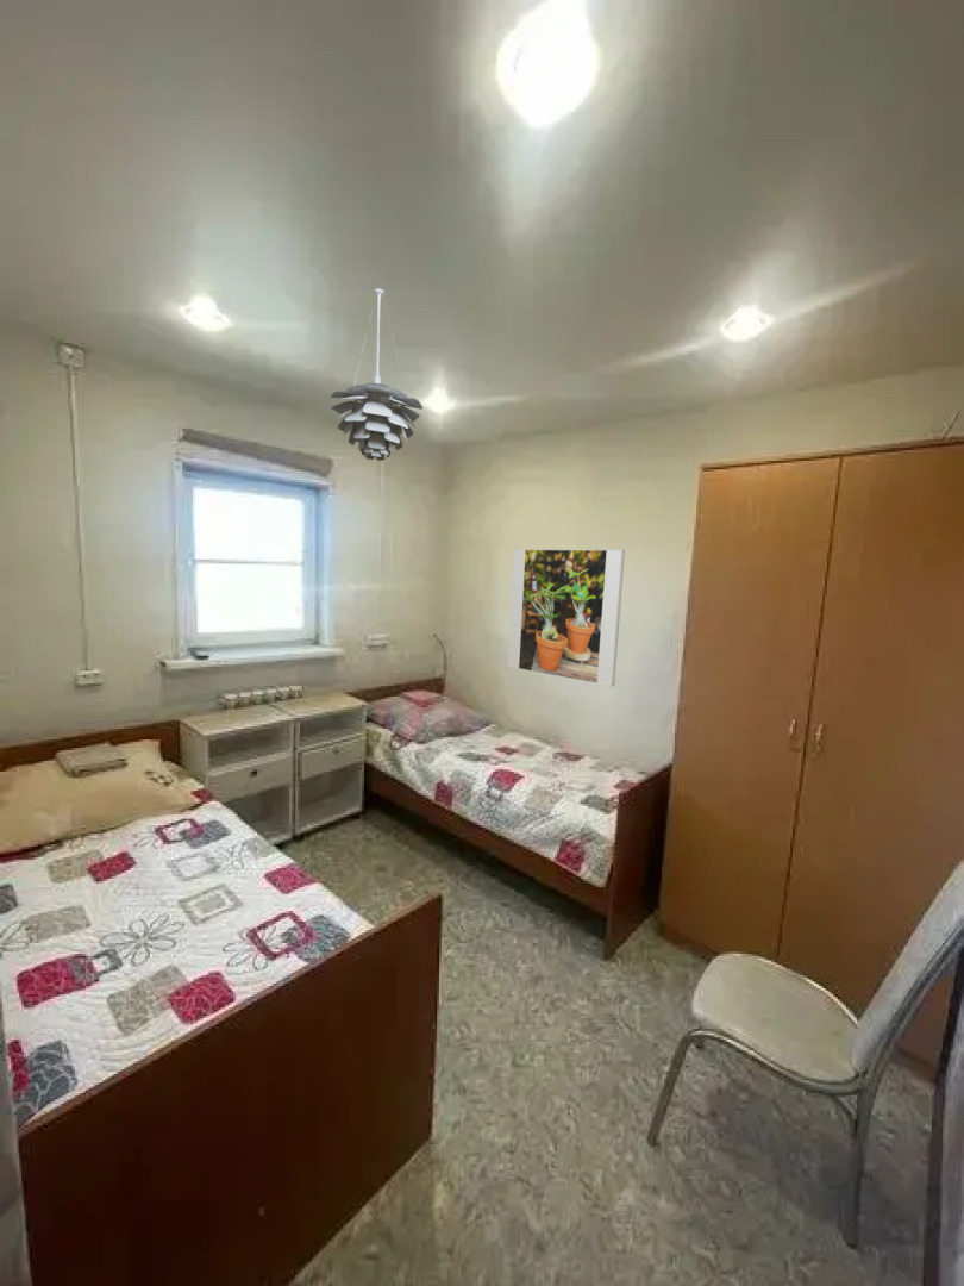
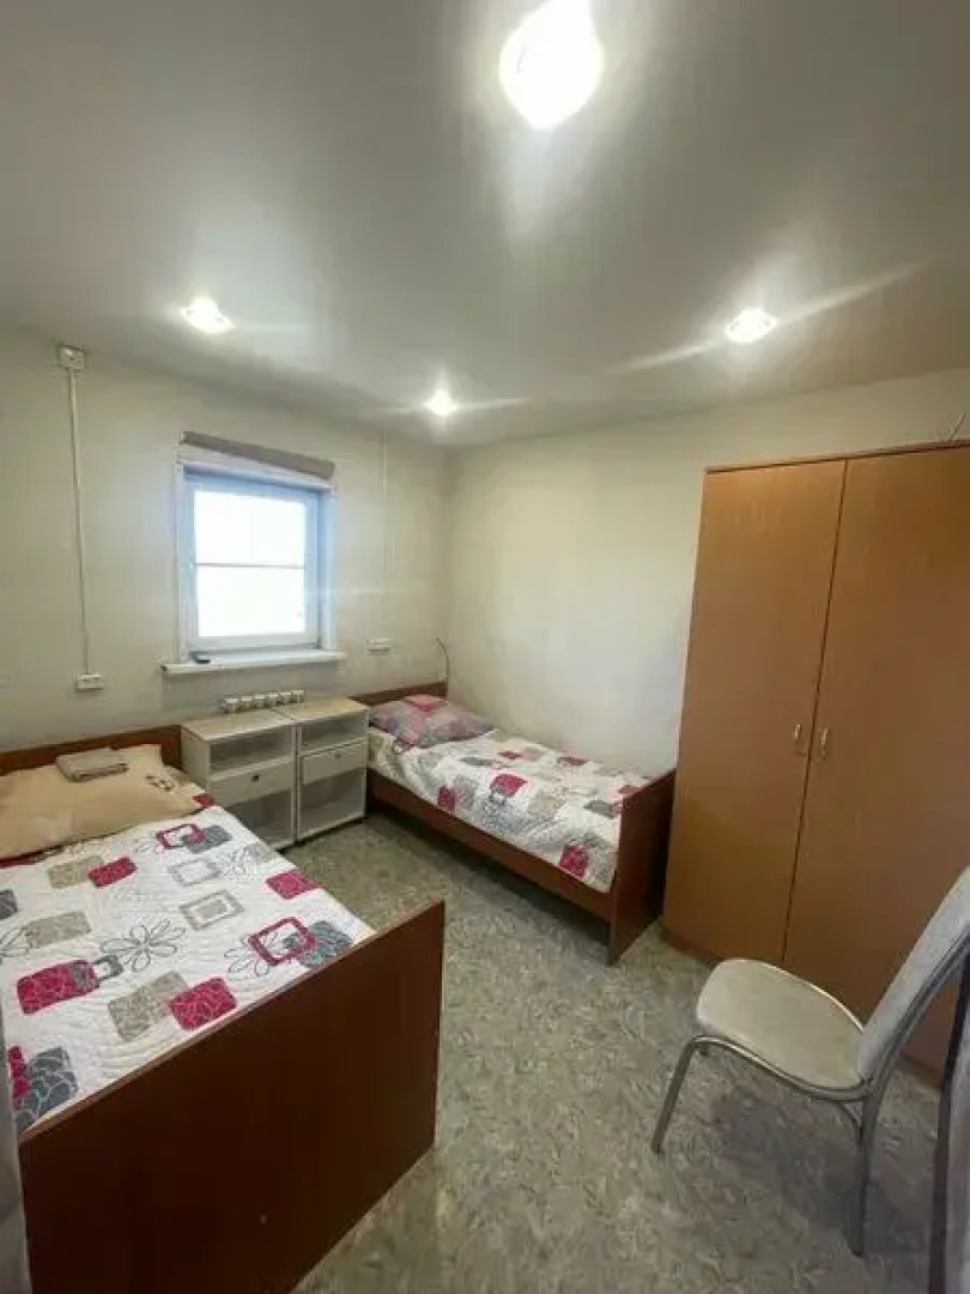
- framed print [506,548,626,687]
- pendant light [330,288,424,462]
